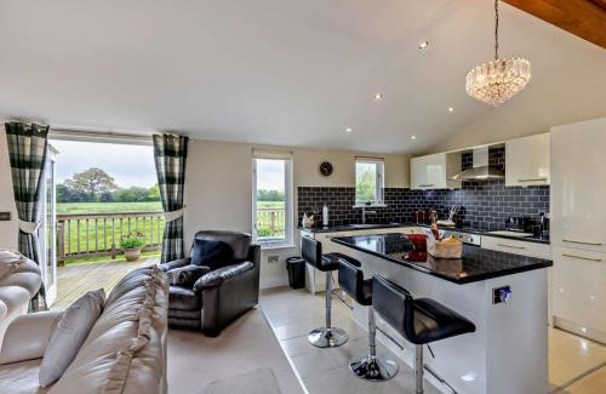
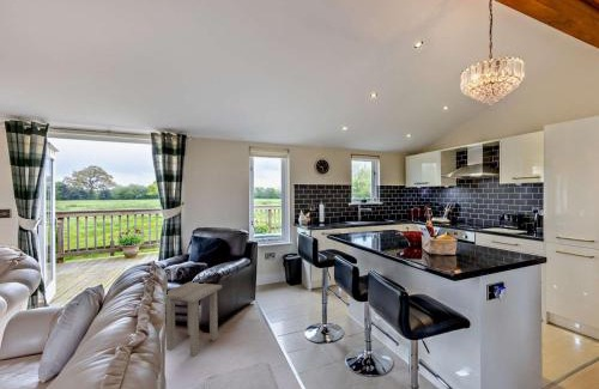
+ side table [165,280,223,357]
